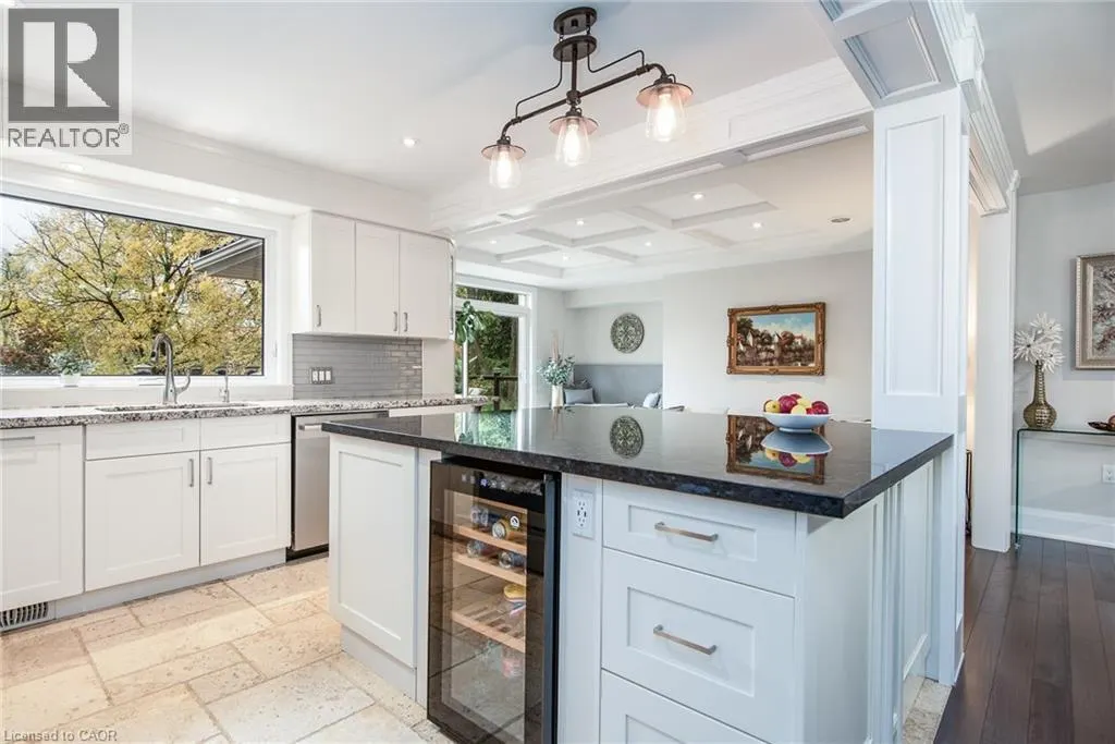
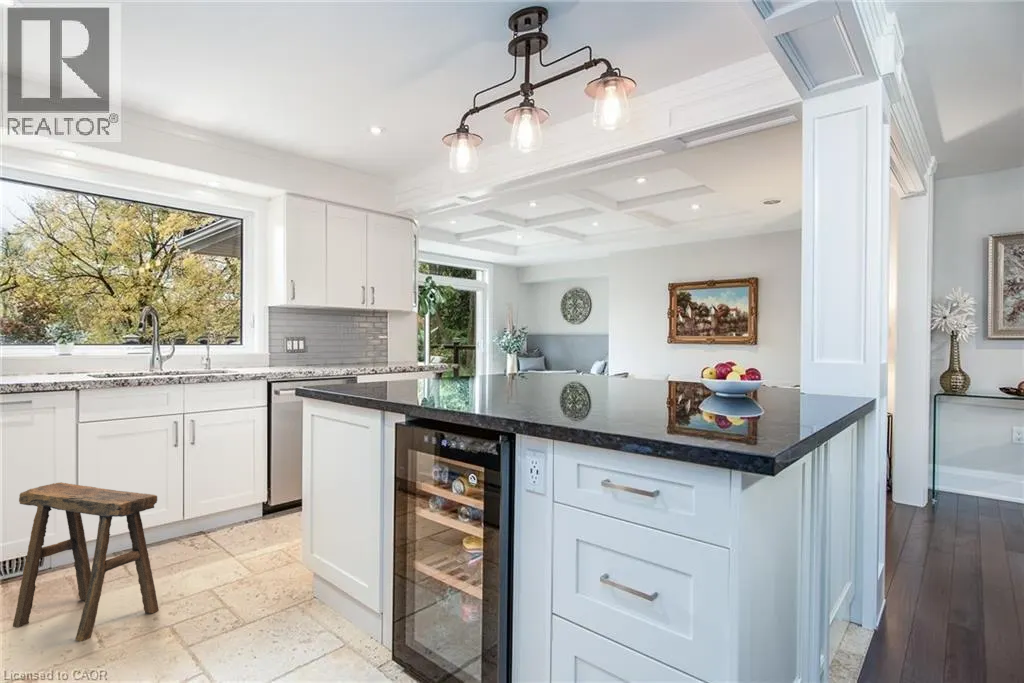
+ stool [12,481,160,643]
